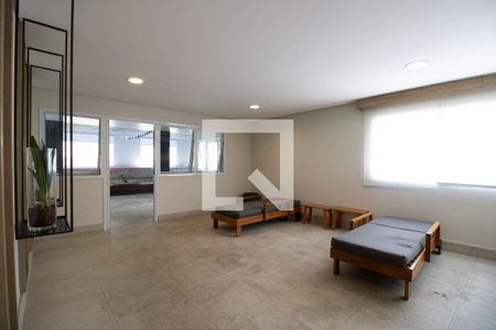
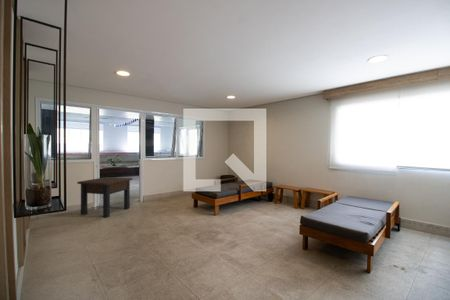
+ side table [76,176,133,218]
